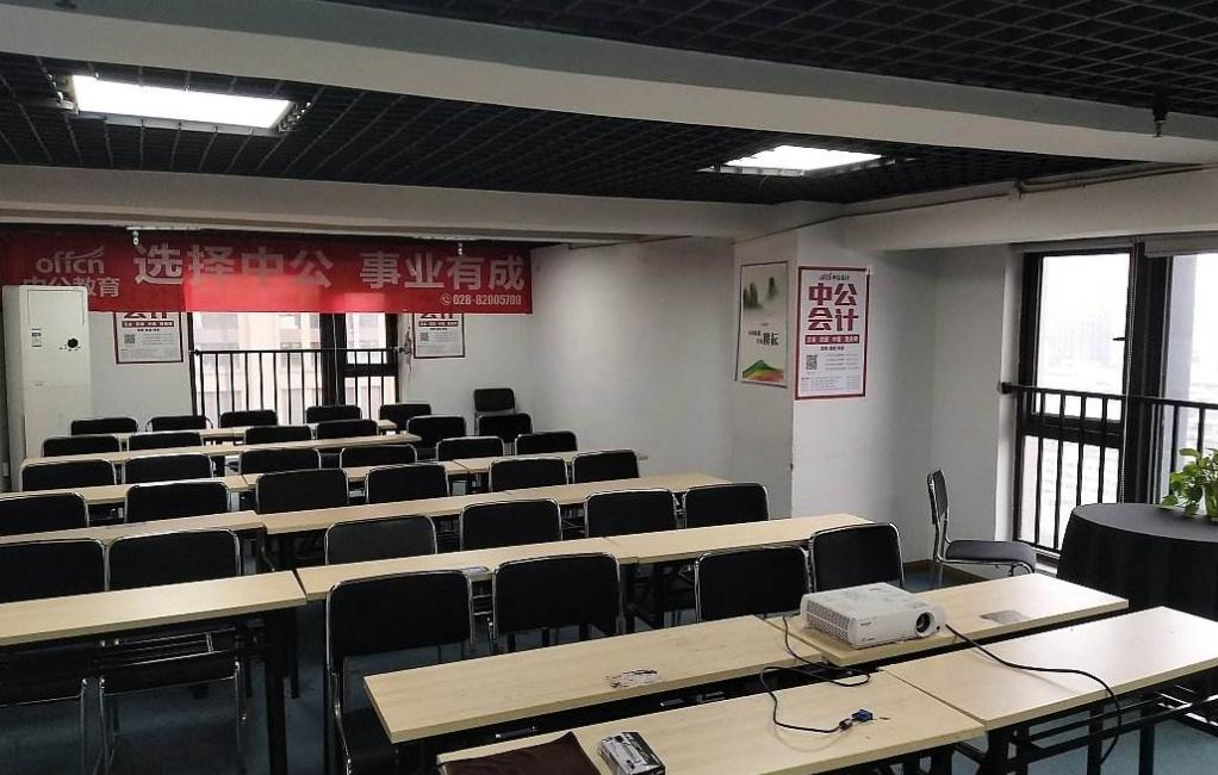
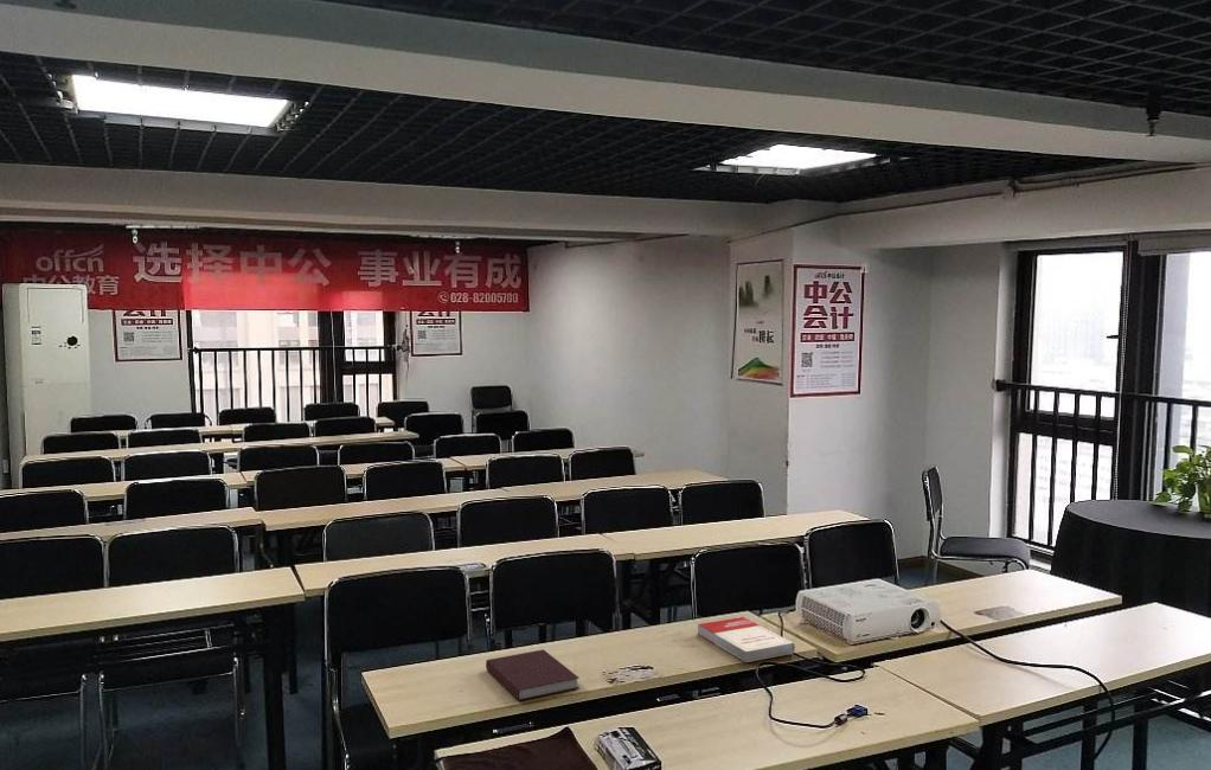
+ notebook [485,648,581,702]
+ book [697,616,796,663]
